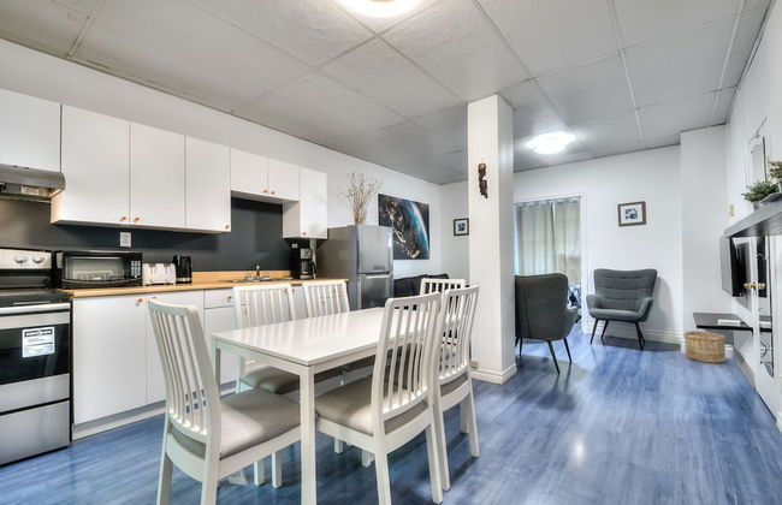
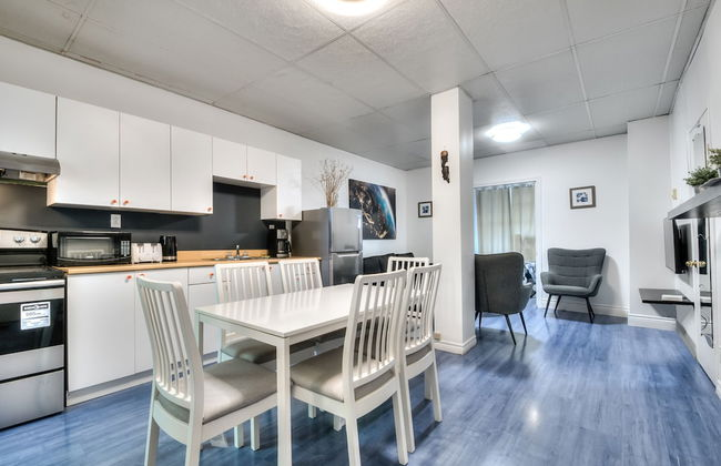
- wooden bucket [682,331,727,364]
